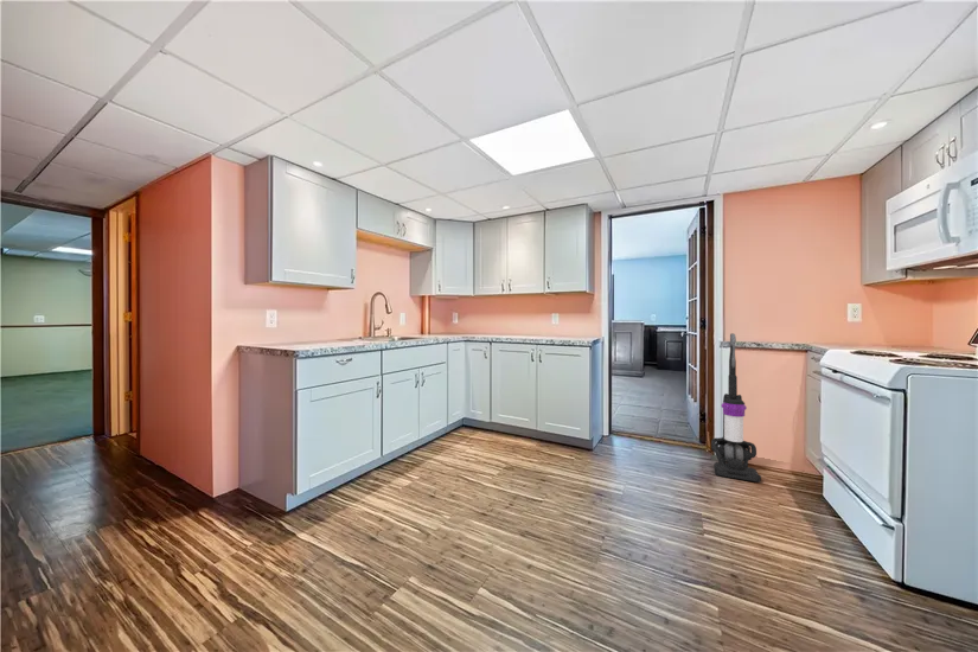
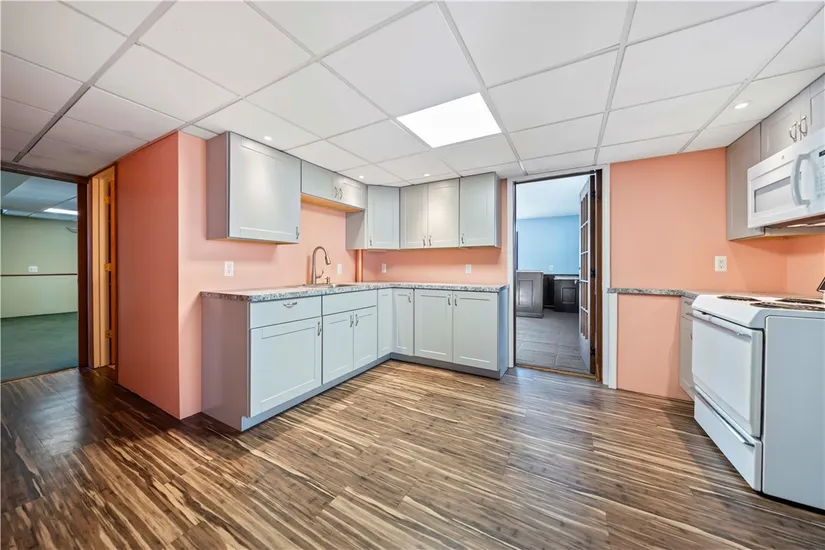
- vacuum cleaner [710,332,762,484]
